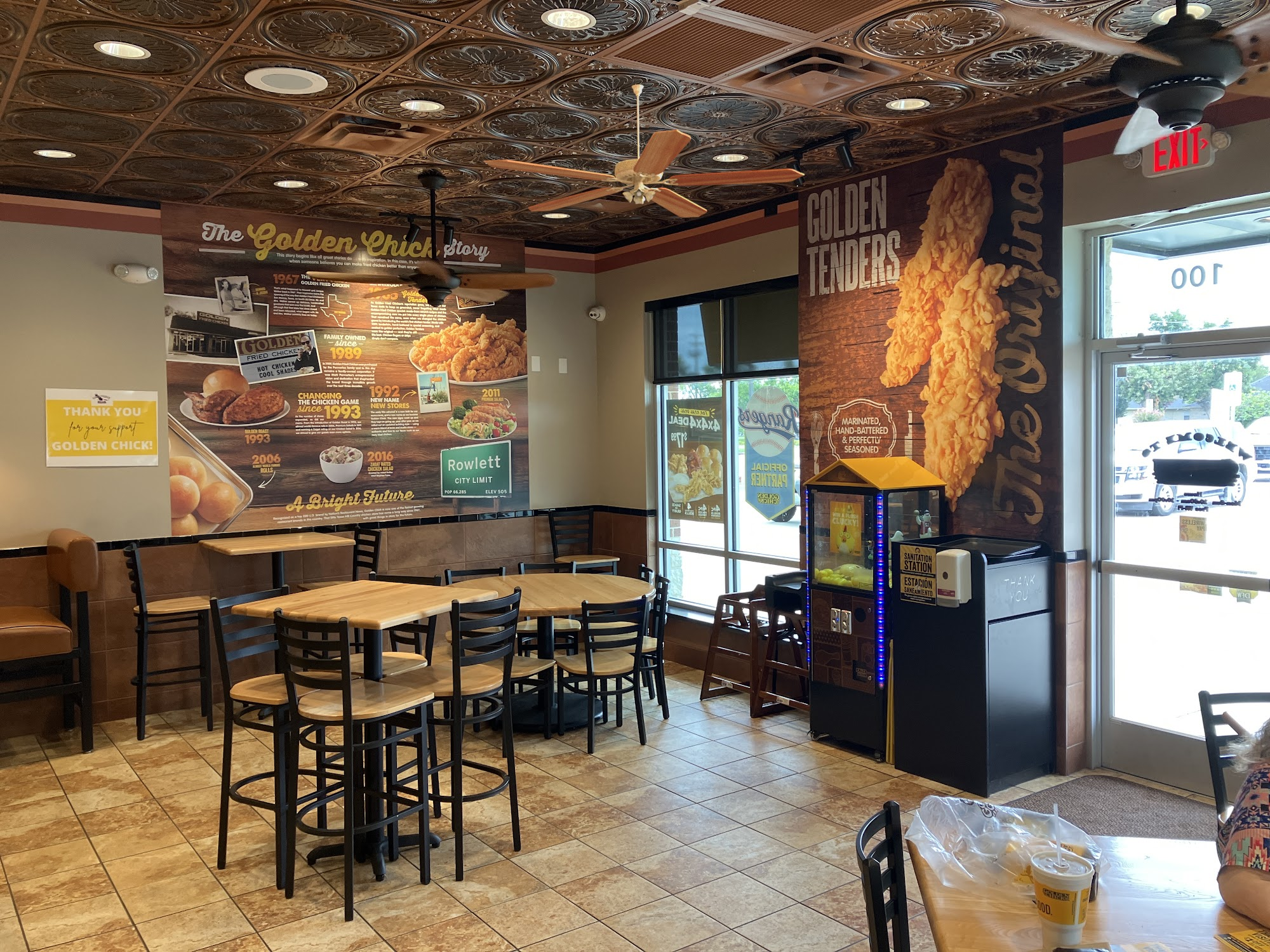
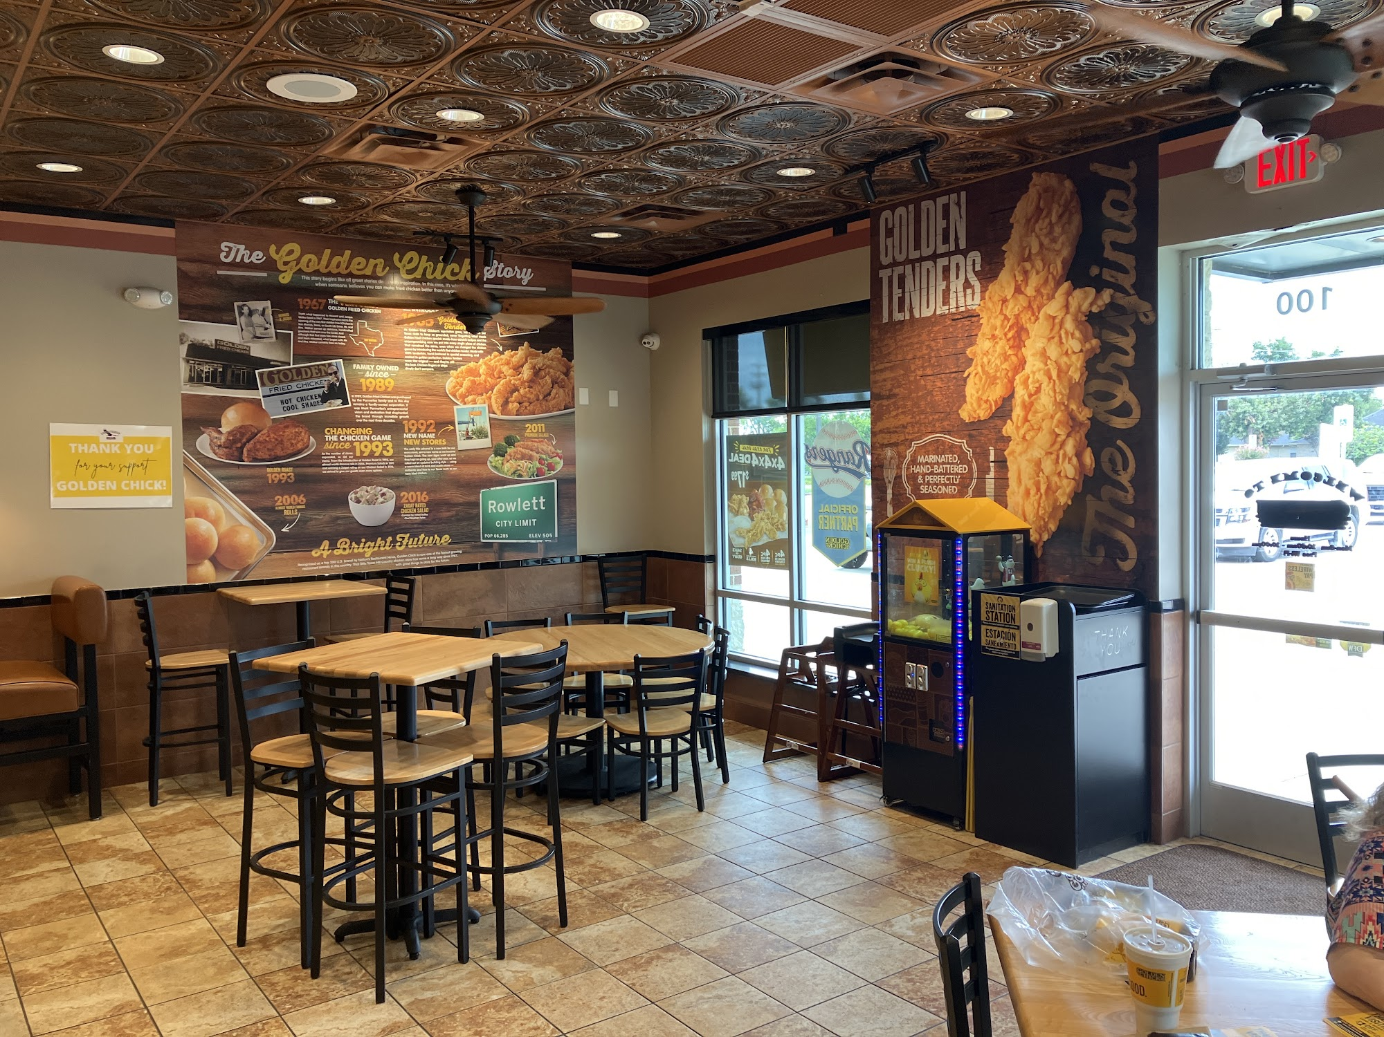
- ceiling fan [483,84,805,218]
